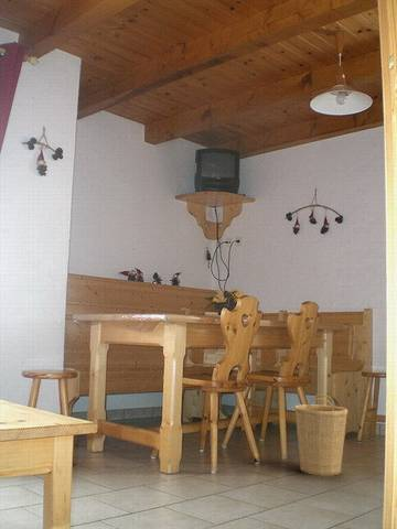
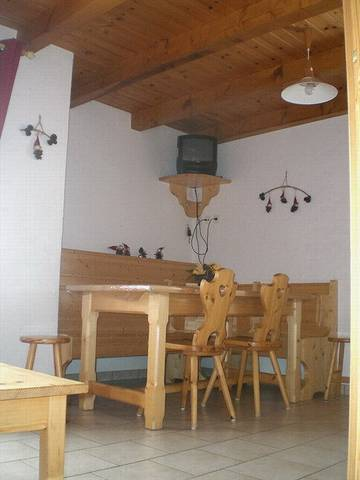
- basket [293,393,348,477]
